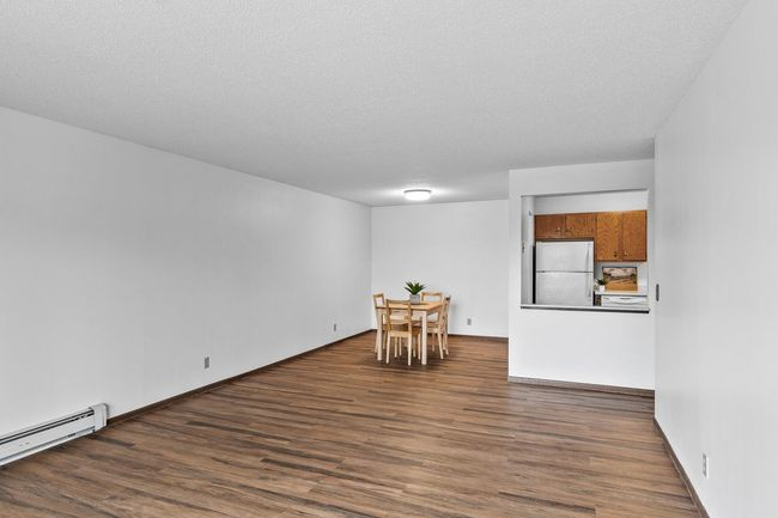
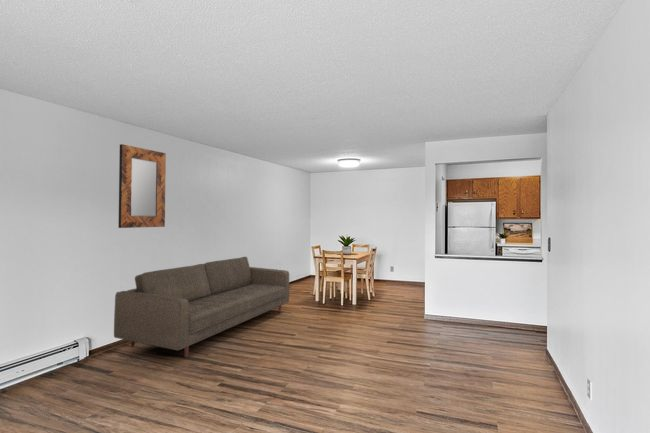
+ sofa [113,256,290,358]
+ home mirror [118,143,167,229]
